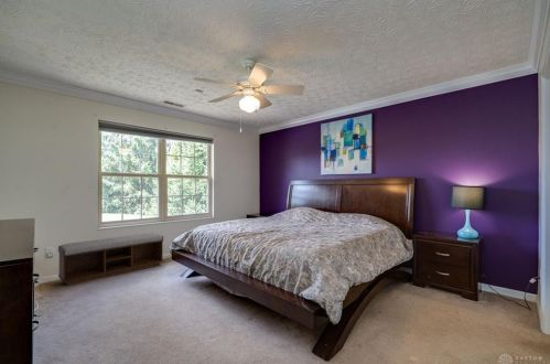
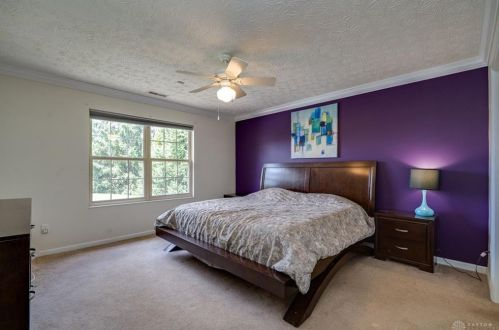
- bench [57,232,164,287]
